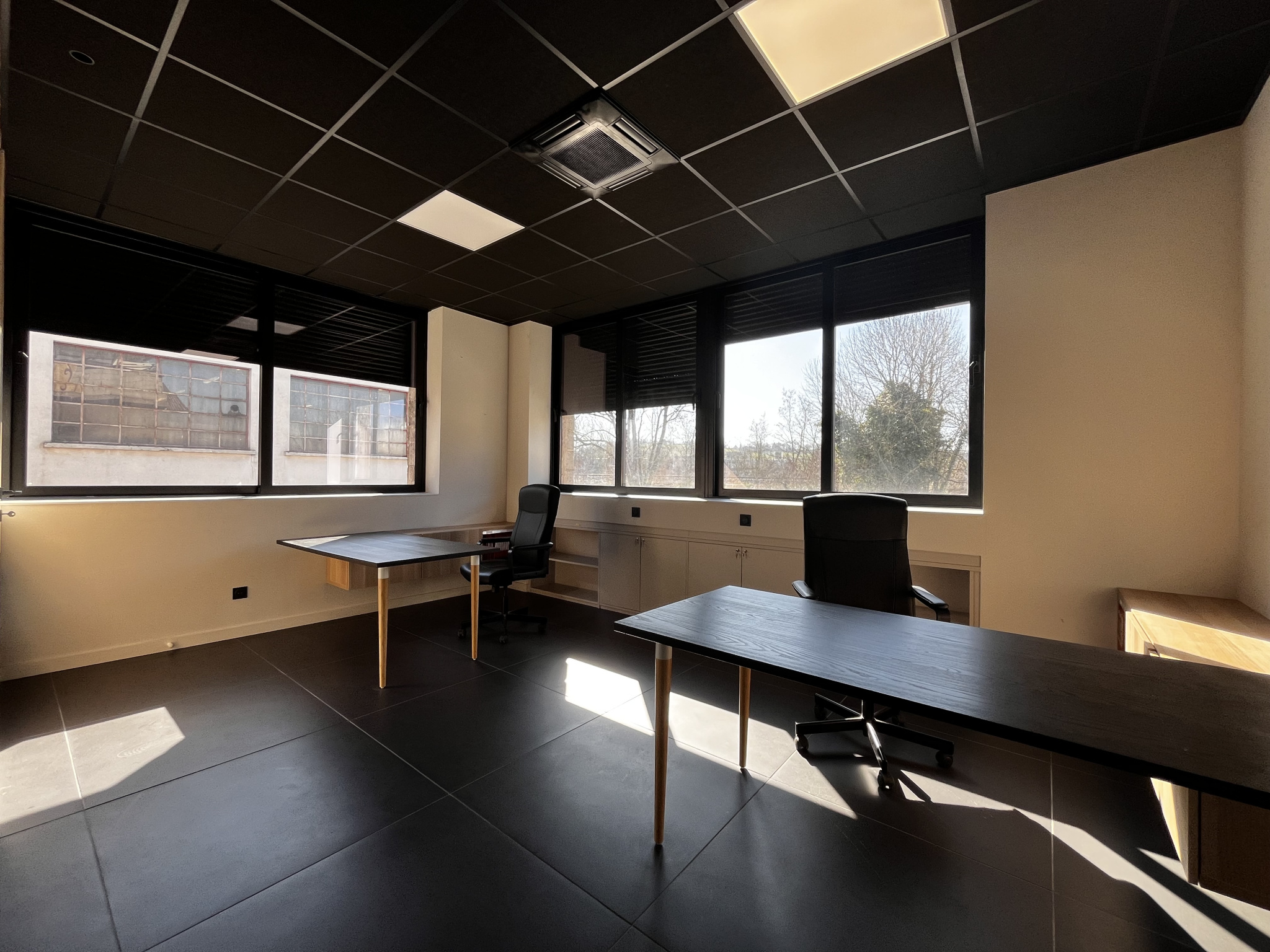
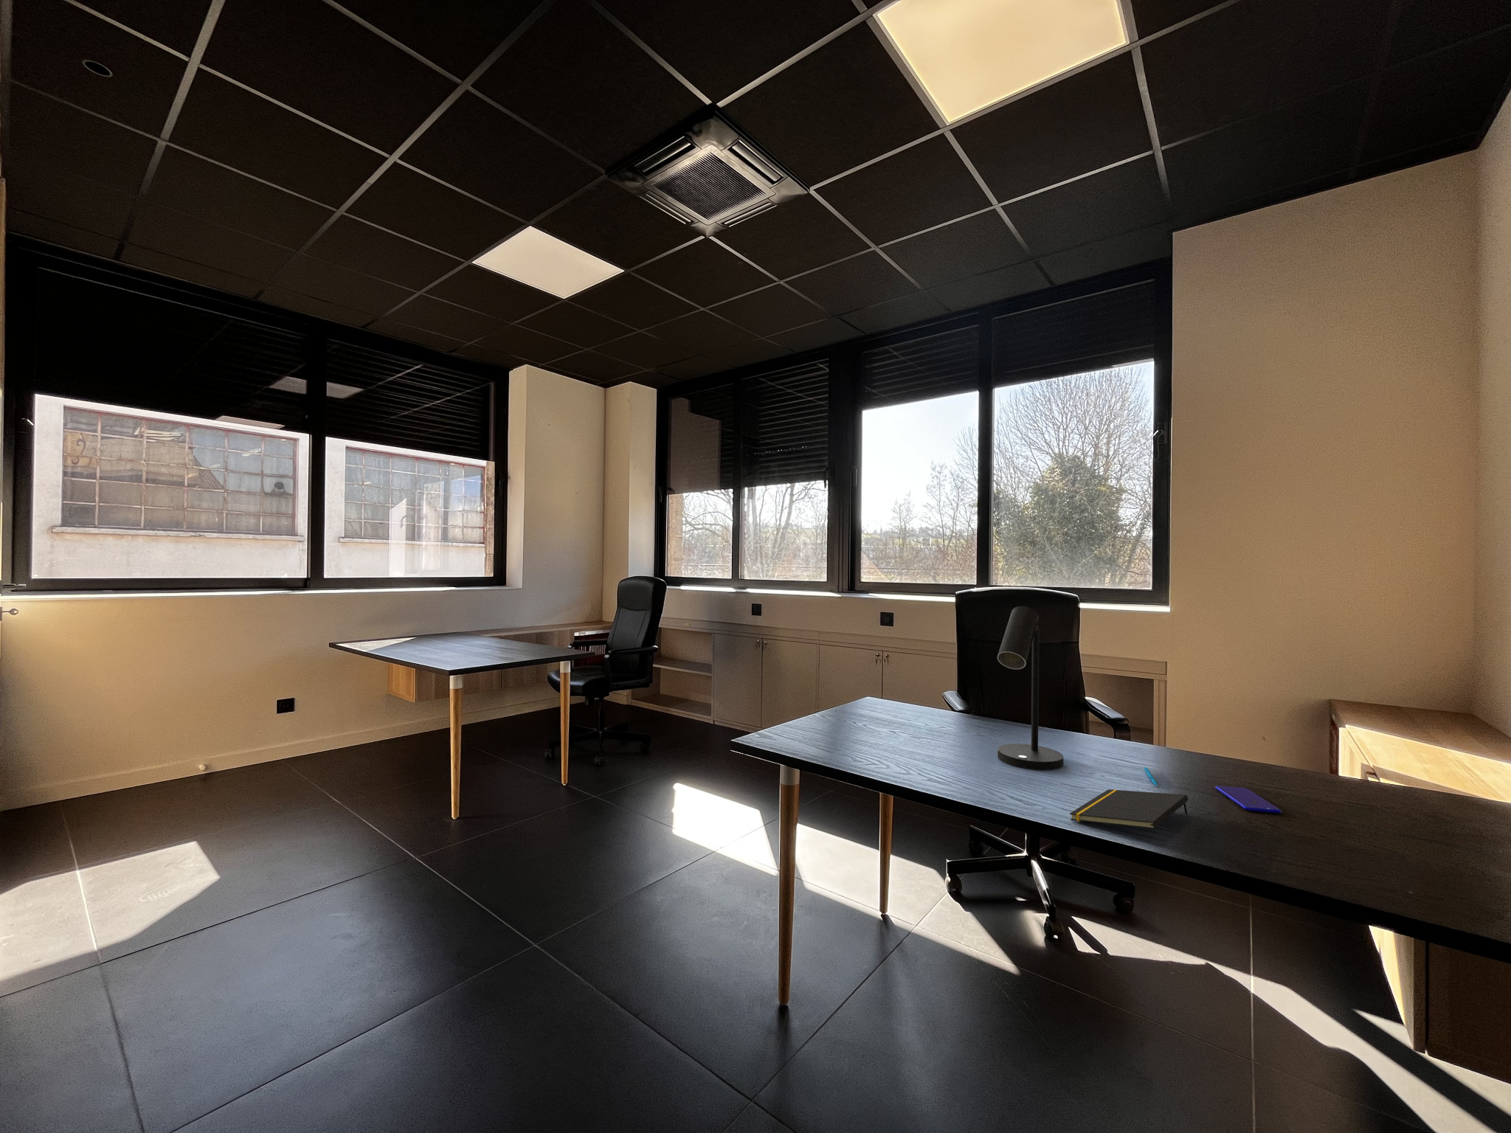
+ pen [1143,766,1159,787]
+ smartphone [1215,784,1281,814]
+ desk lamp [997,606,1064,771]
+ notepad [1070,789,1189,830]
